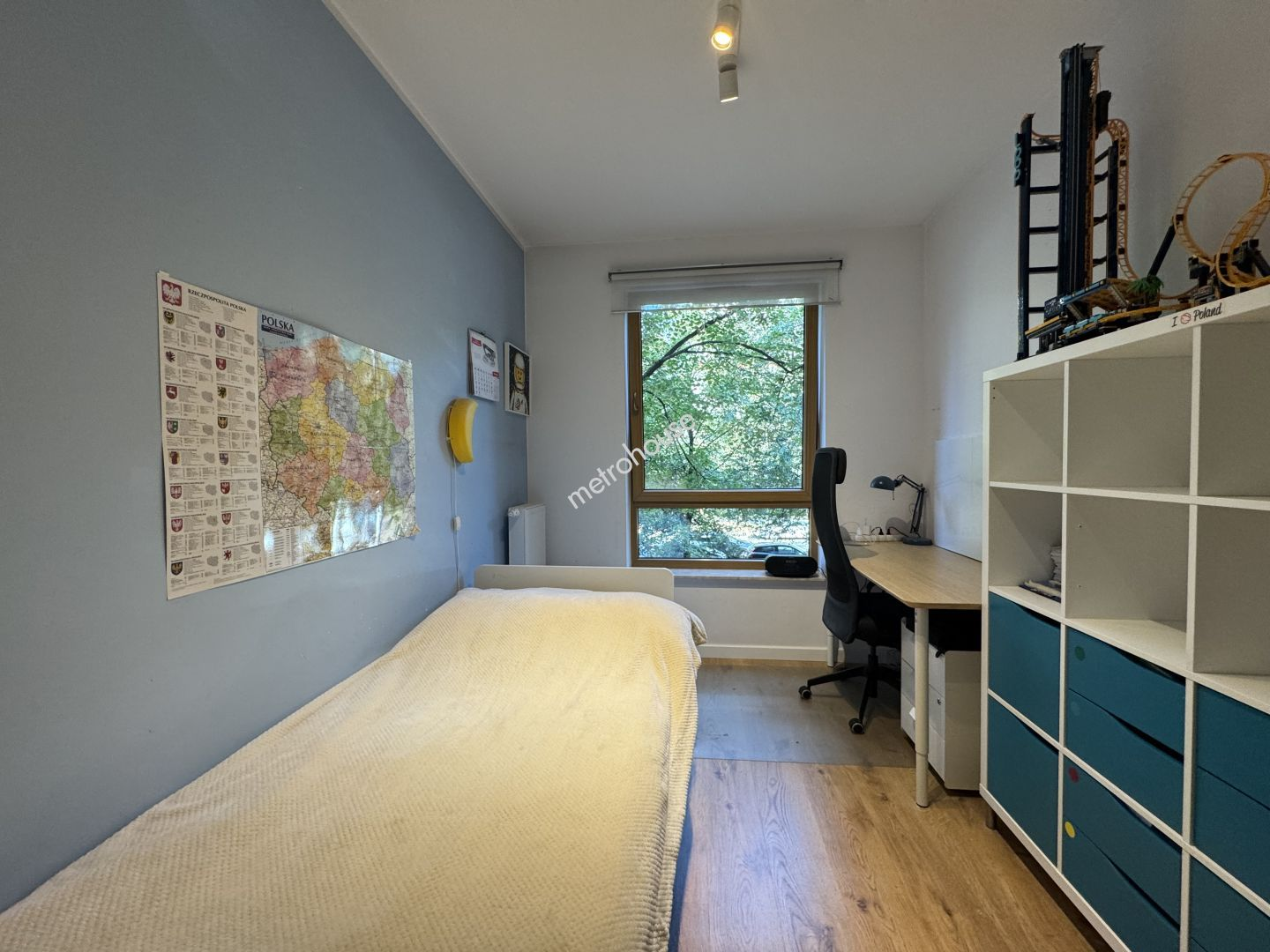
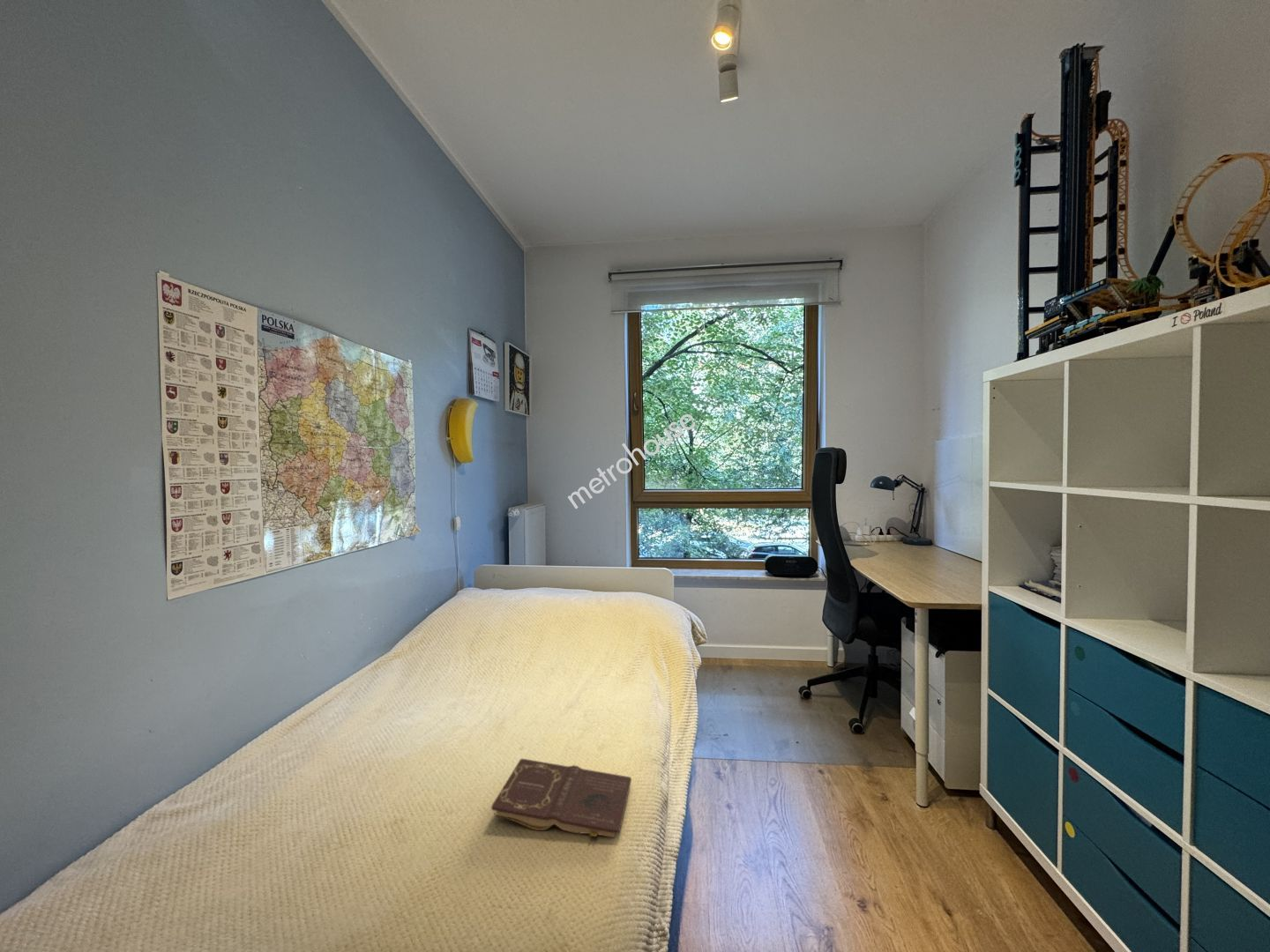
+ book [490,758,632,838]
